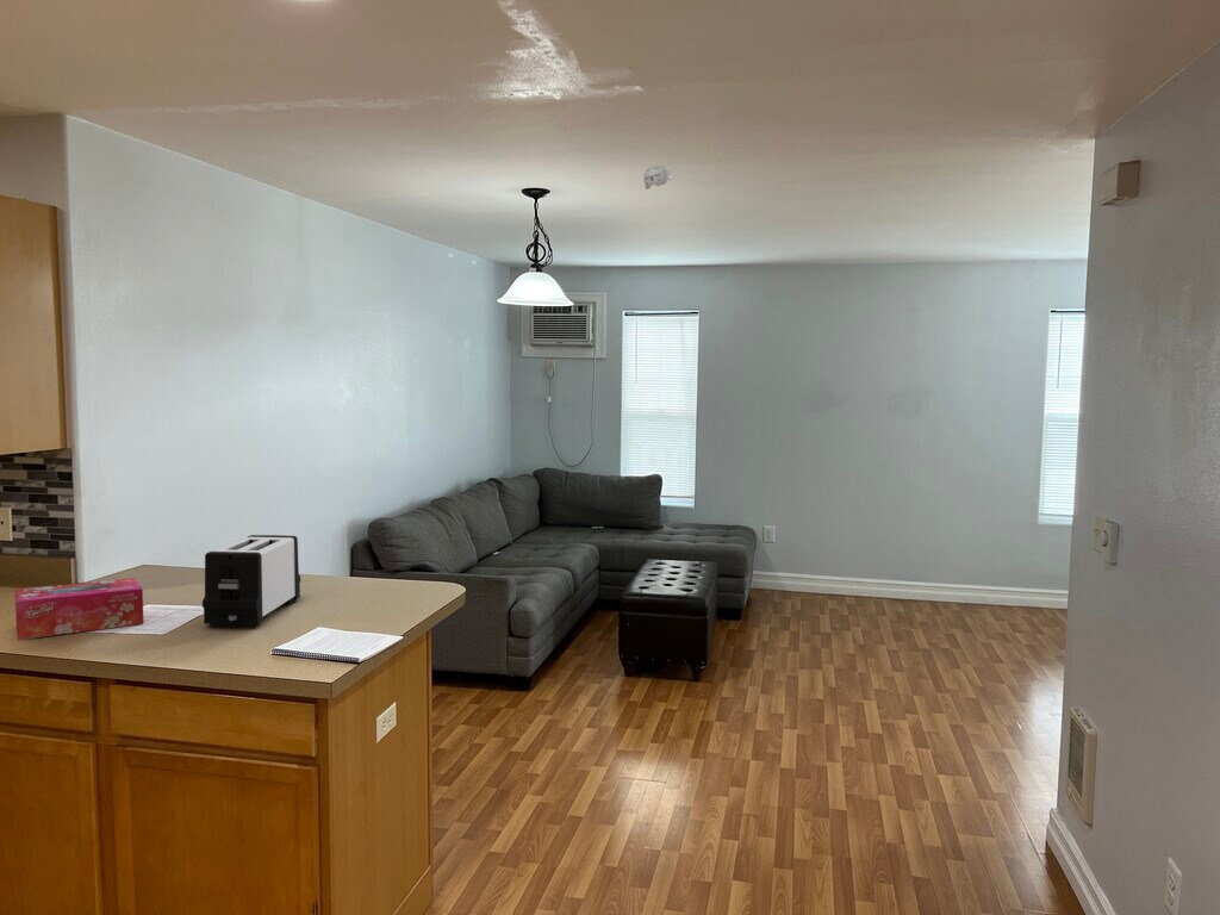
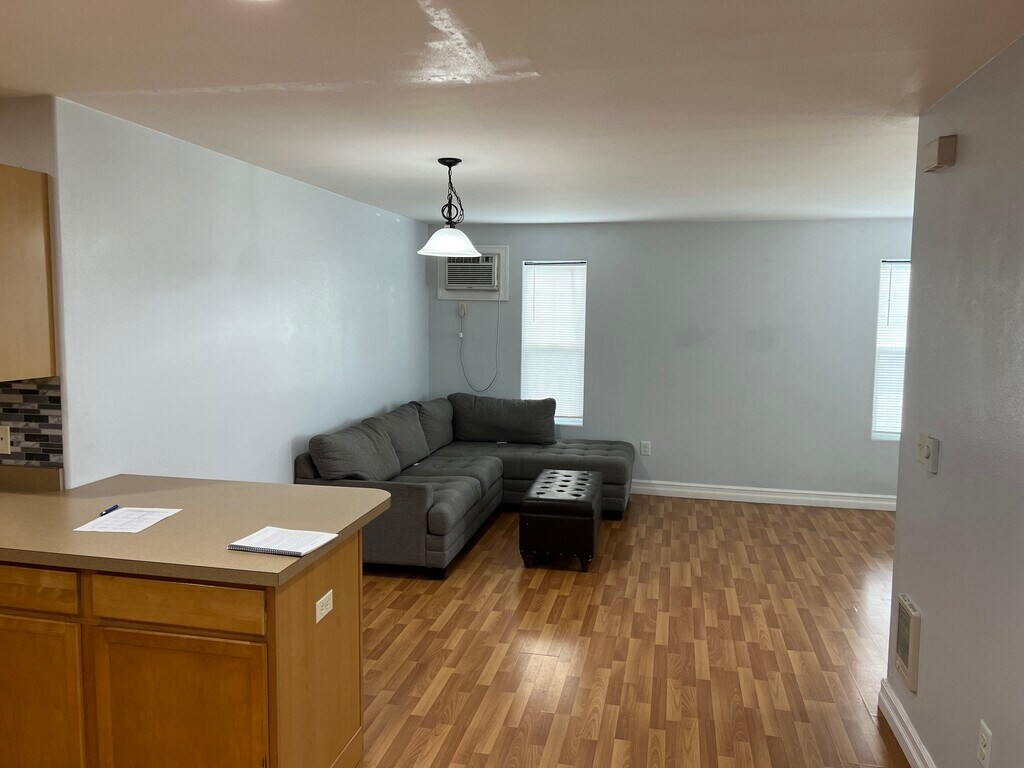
- toaster [201,534,301,628]
- tissue box [13,577,144,641]
- smoke detector [642,164,673,191]
